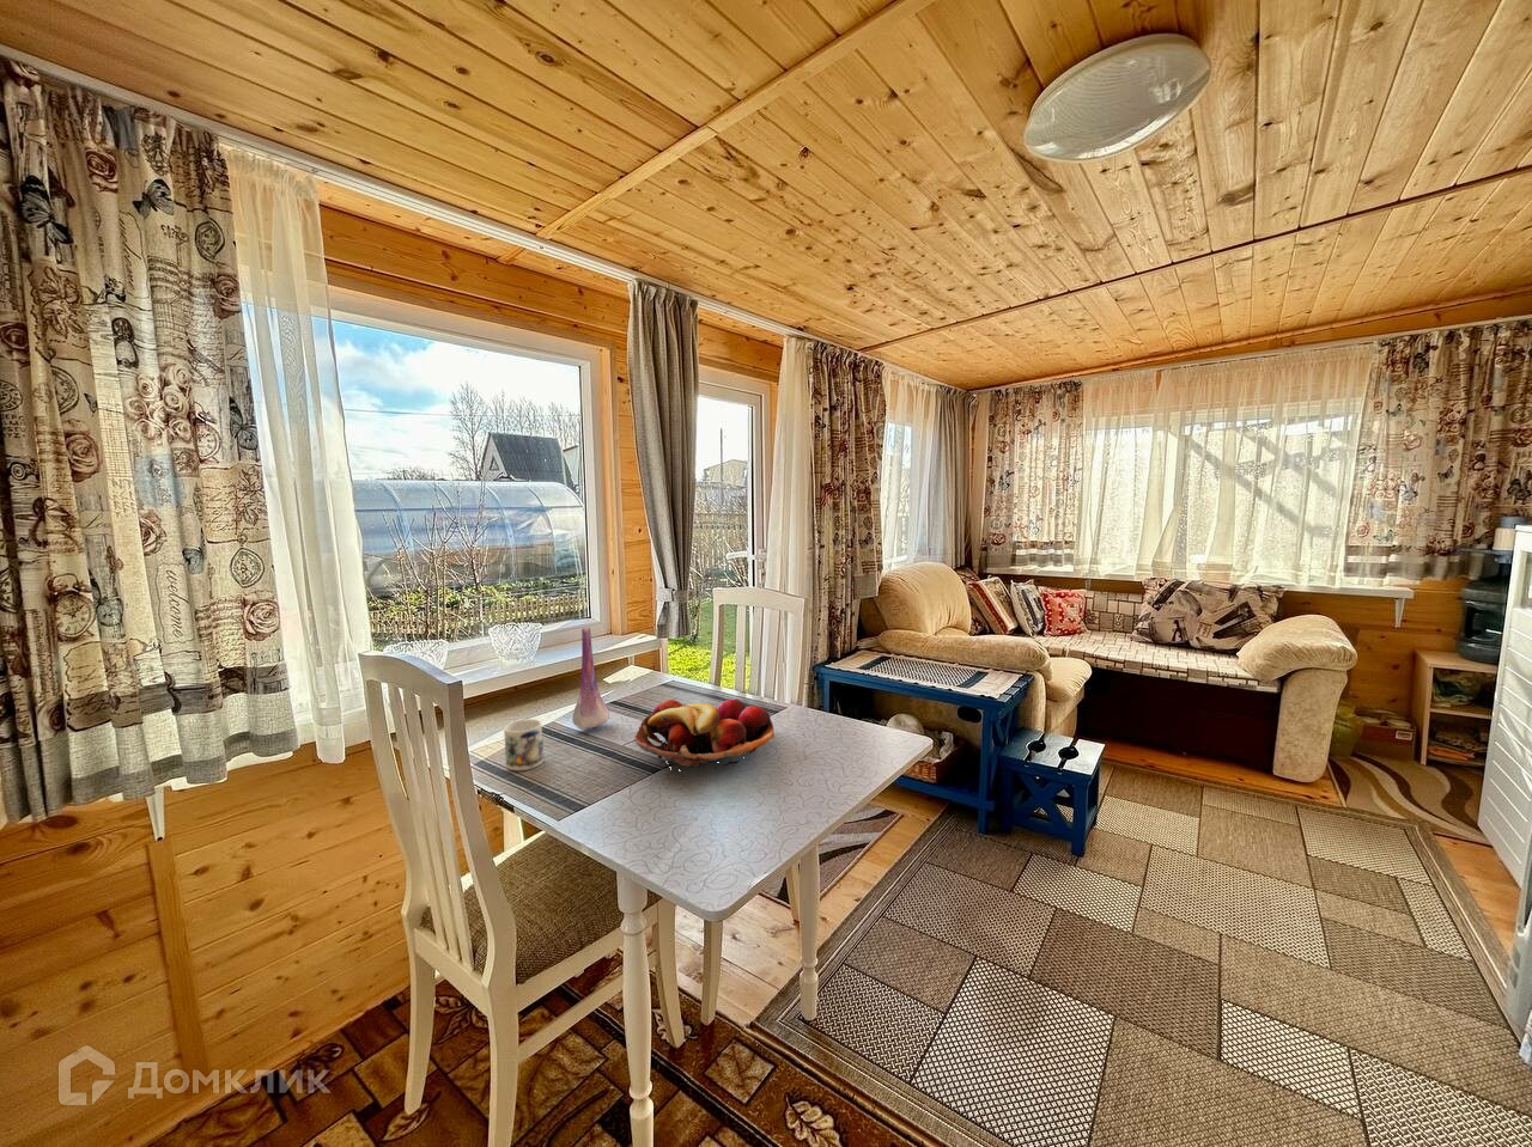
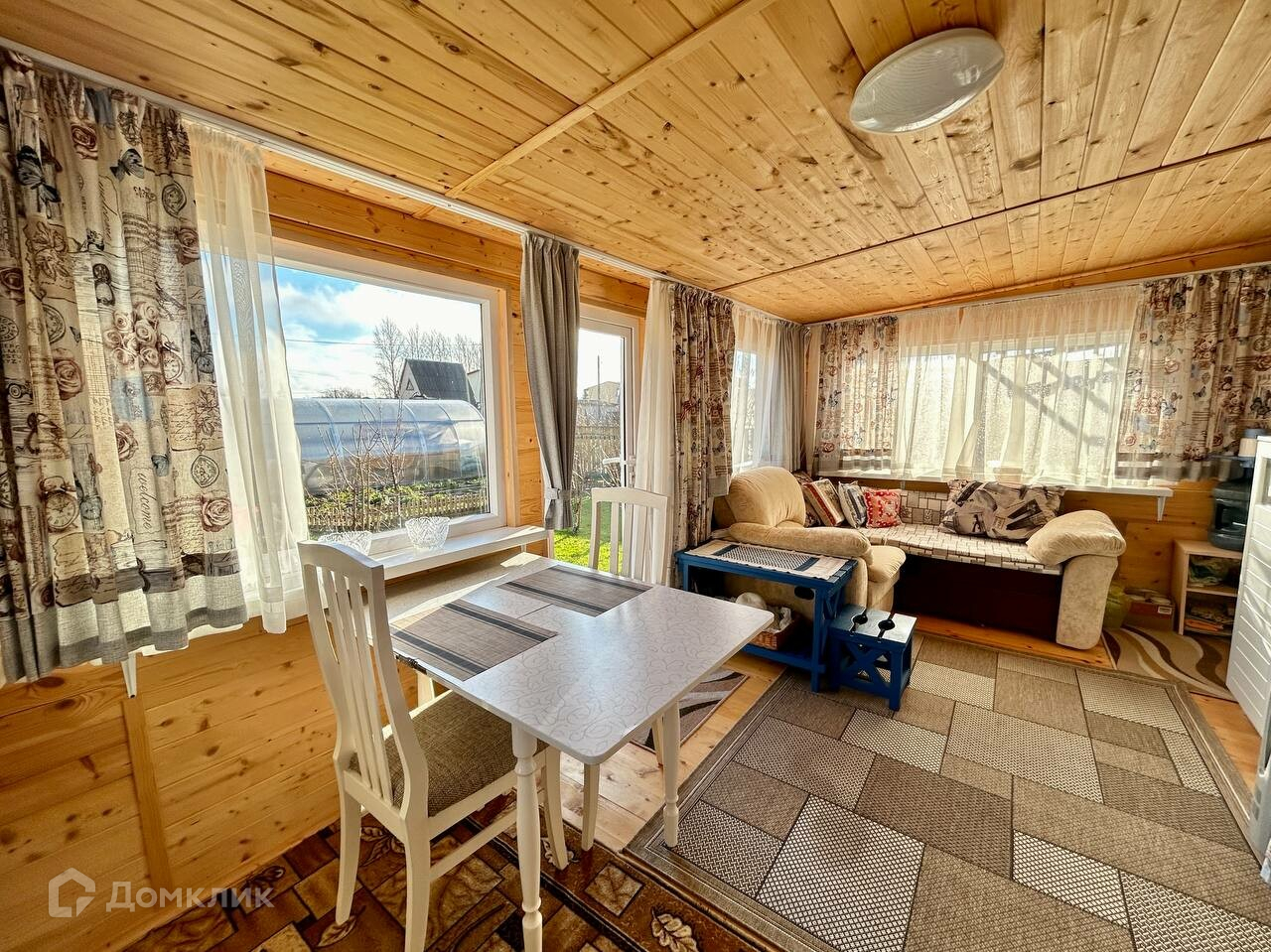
- vase [571,627,610,731]
- mug [503,718,545,771]
- fruit basket [633,699,775,771]
